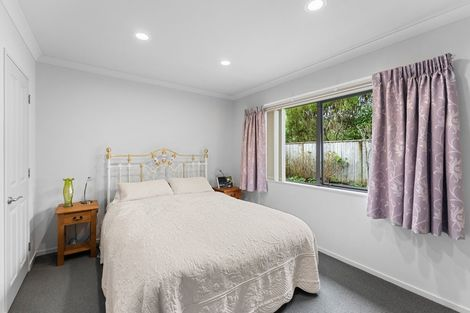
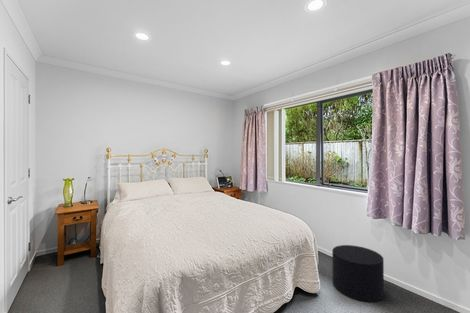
+ stool [331,244,385,303]
